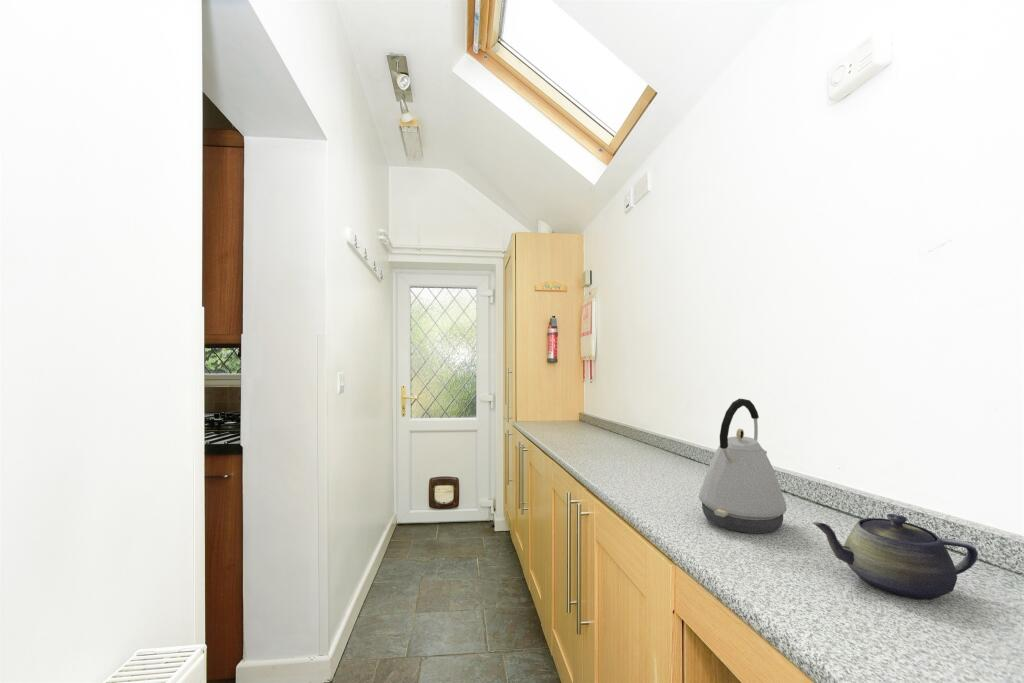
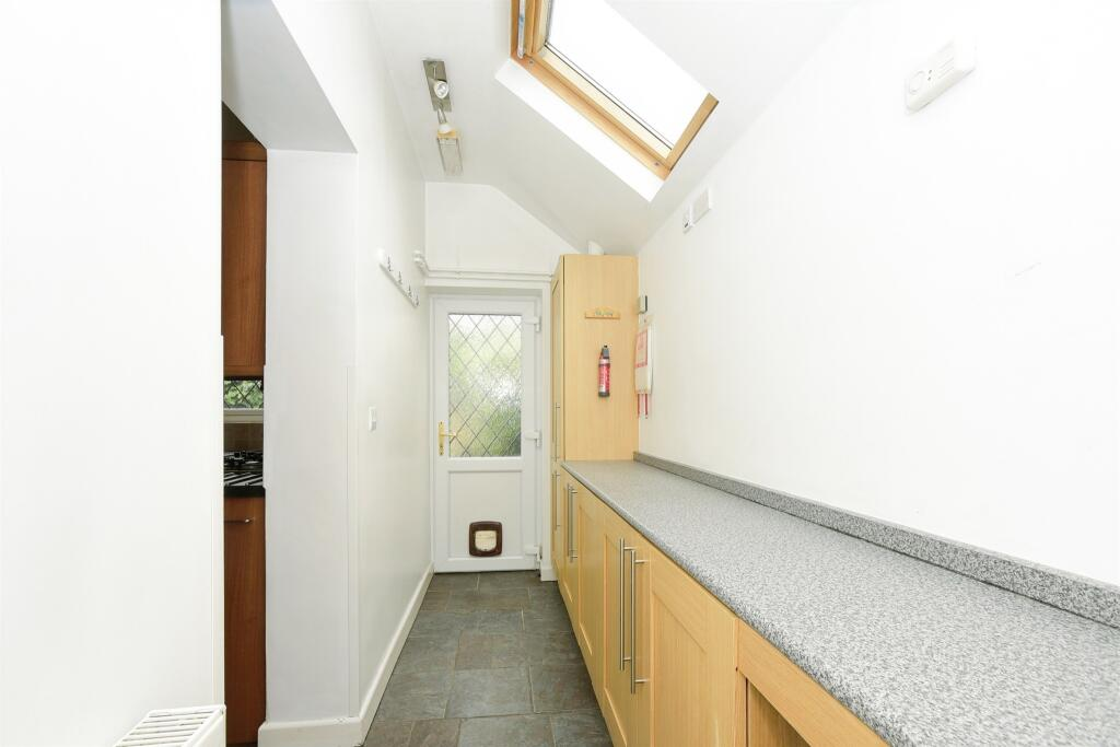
- teapot [812,513,979,601]
- kettle [698,398,788,534]
